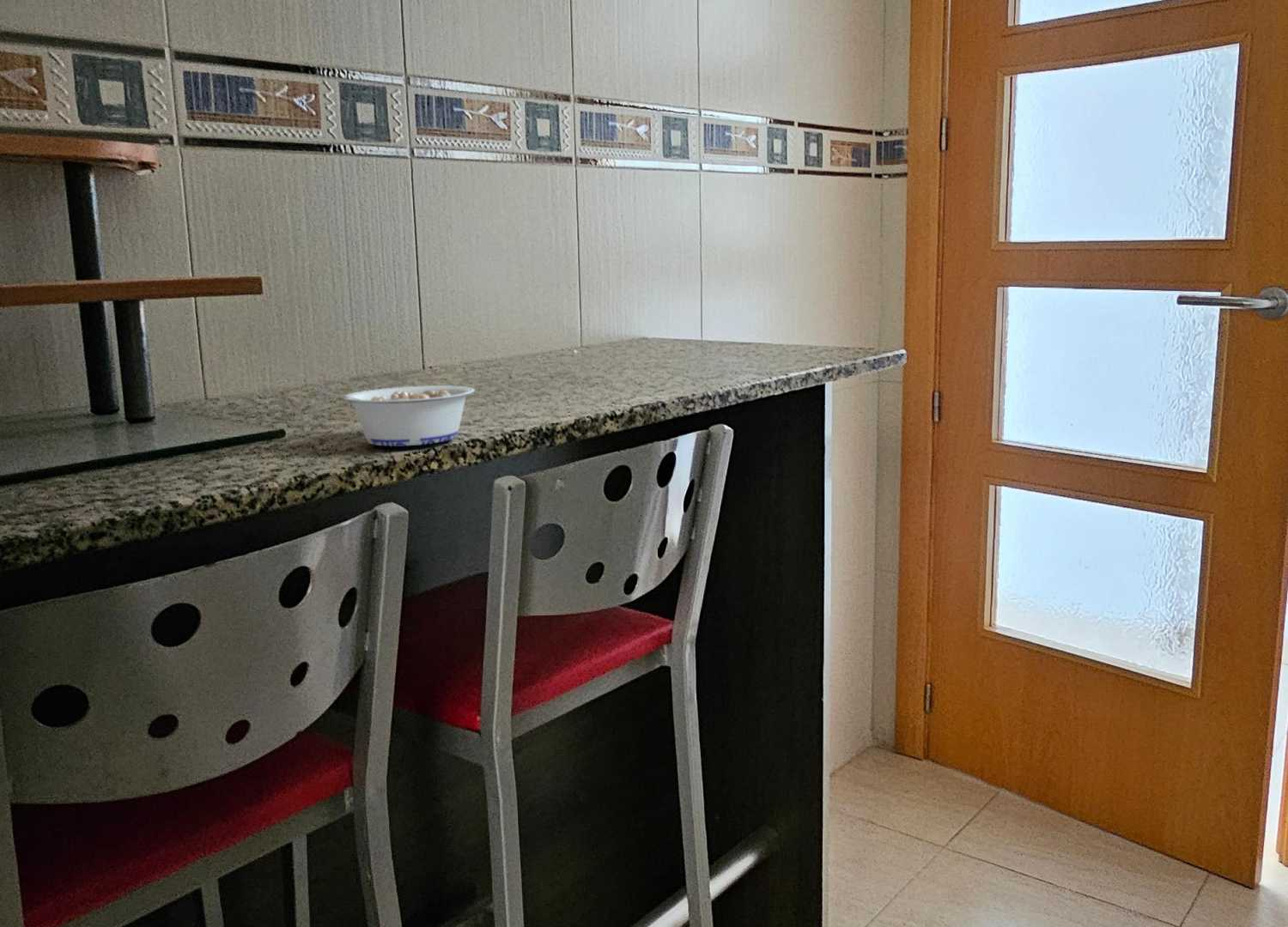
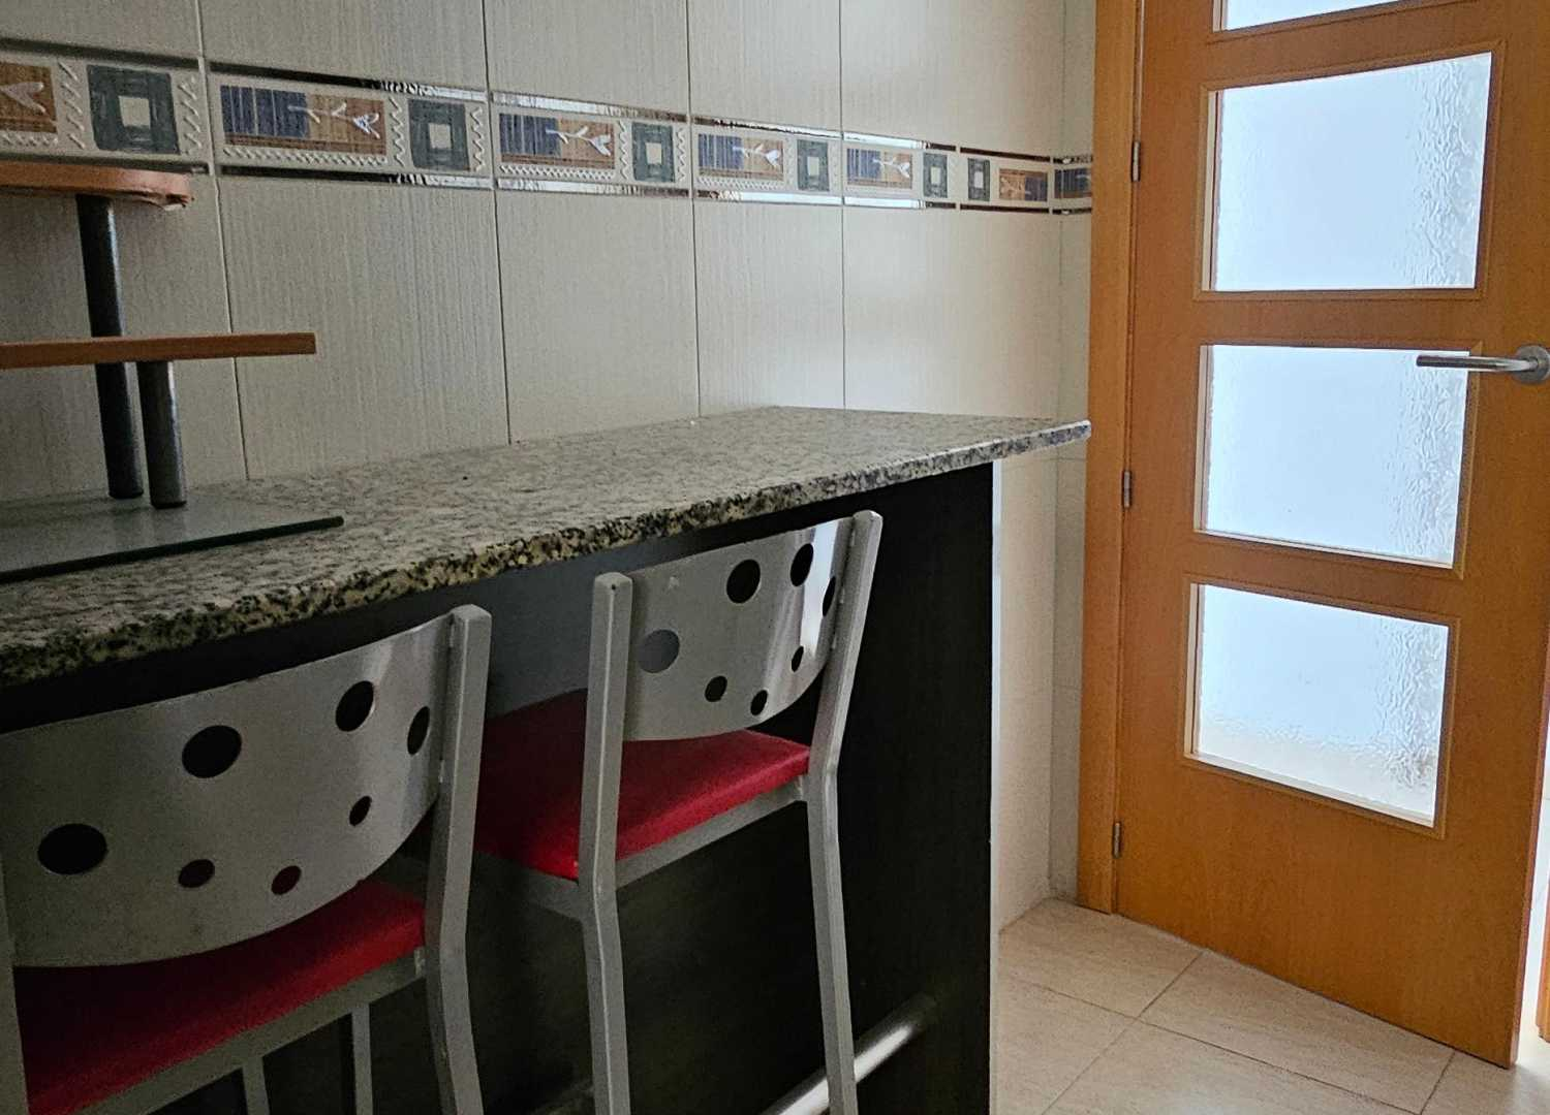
- legume [313,385,476,447]
